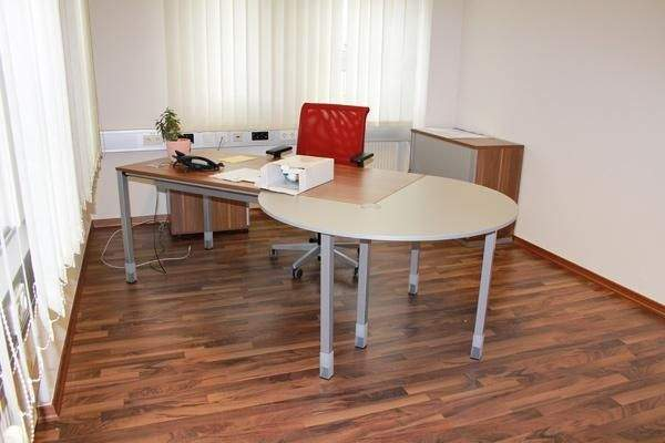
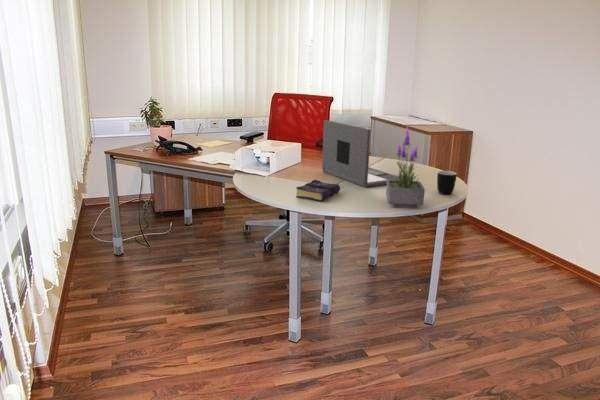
+ potted plant [385,125,426,209]
+ laptop [321,119,399,188]
+ book [295,179,341,202]
+ mug [436,170,458,195]
